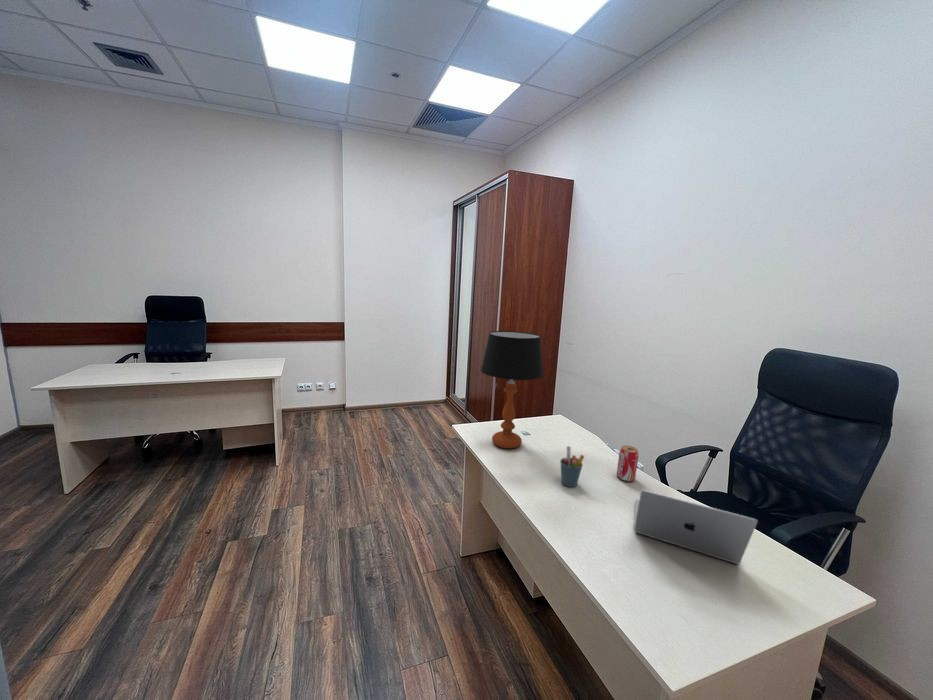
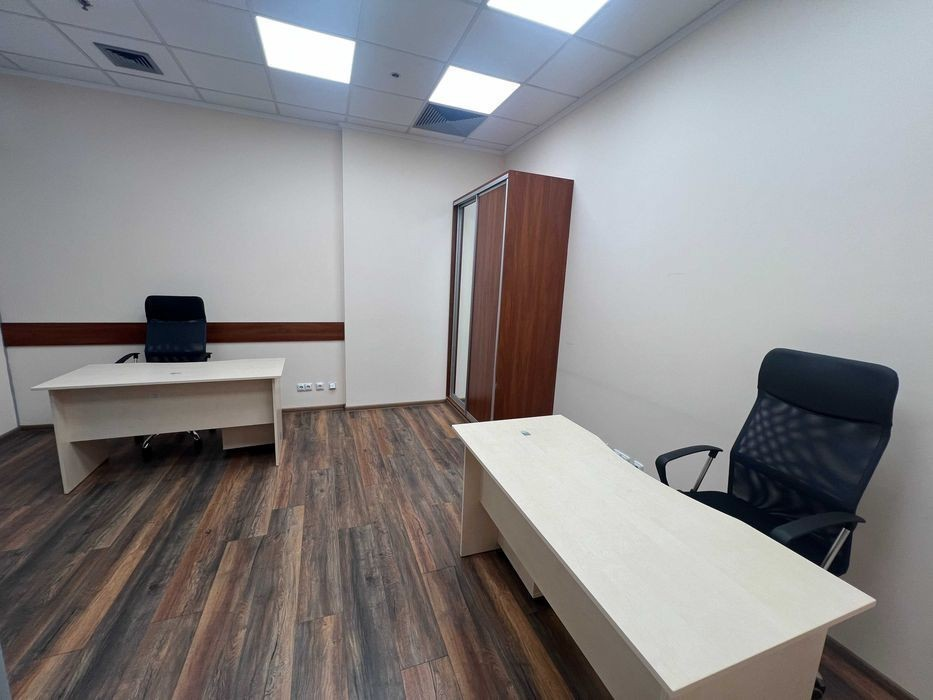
- beverage can [616,445,640,483]
- pen holder [559,445,585,488]
- table lamp [480,330,545,450]
- laptop [633,489,759,565]
